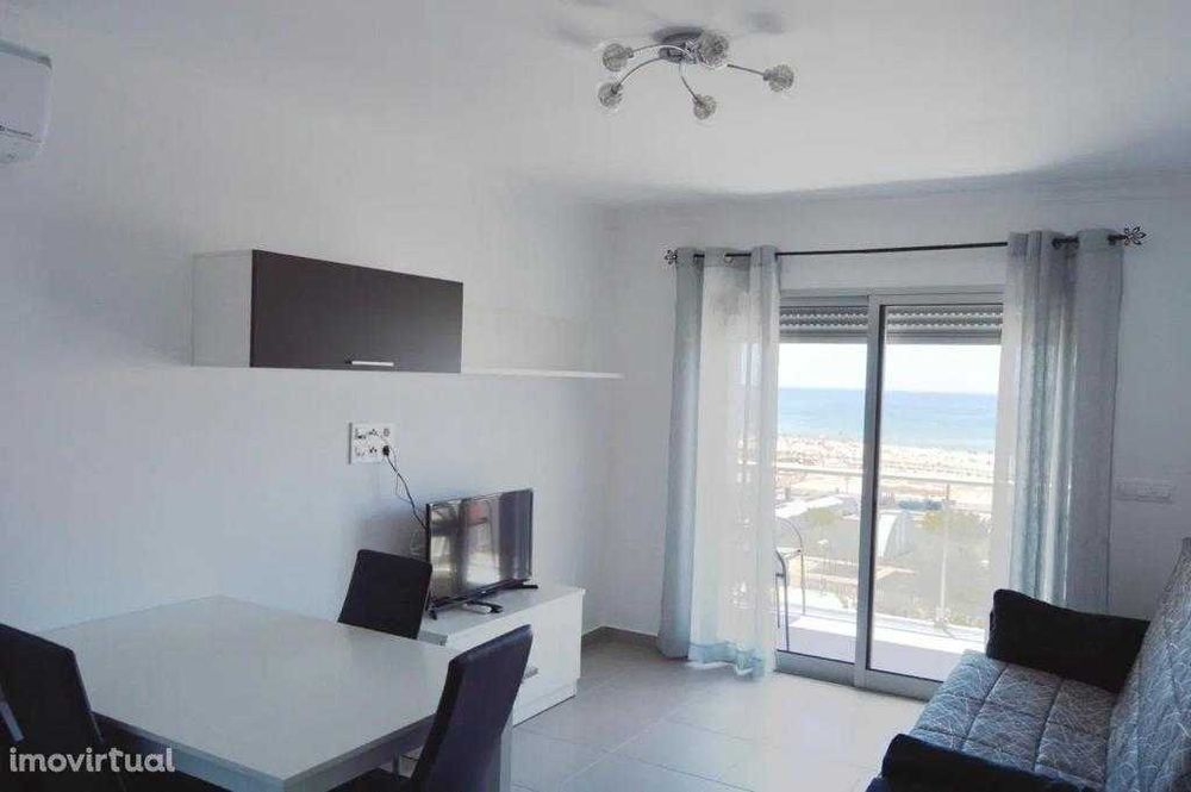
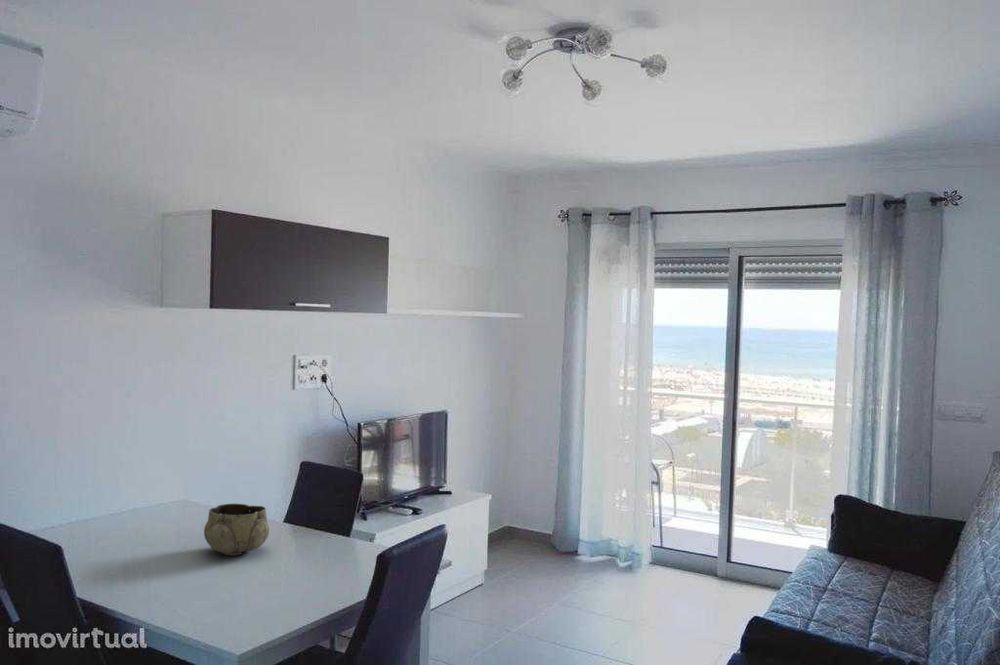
+ decorative bowl [203,503,270,556]
